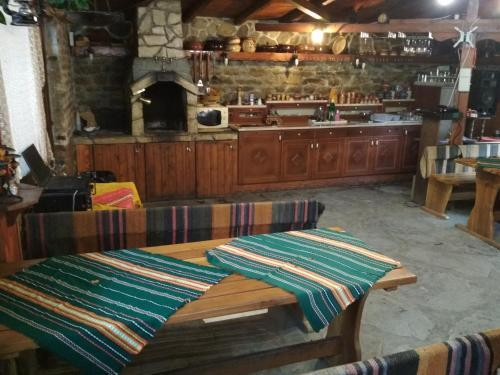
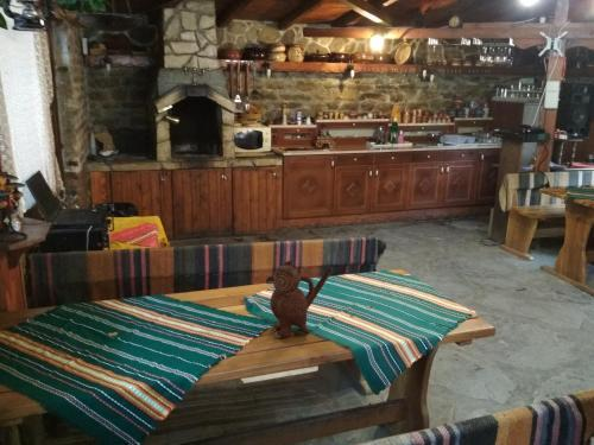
+ teapot [265,259,334,339]
